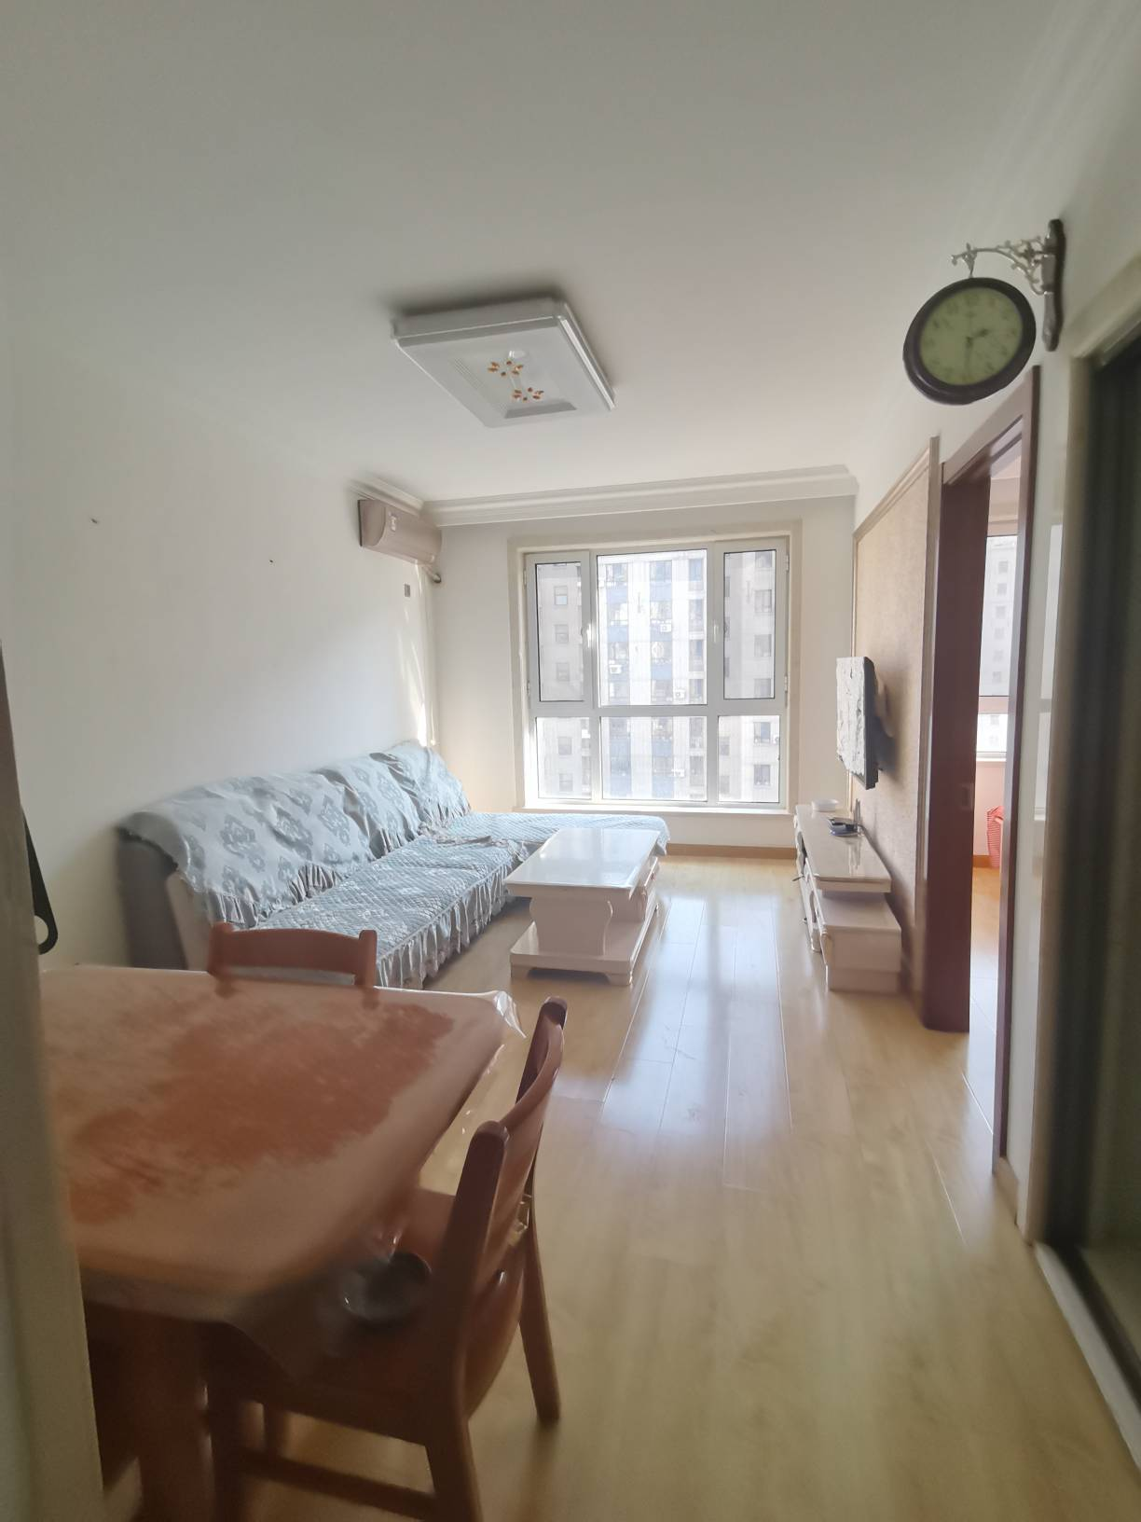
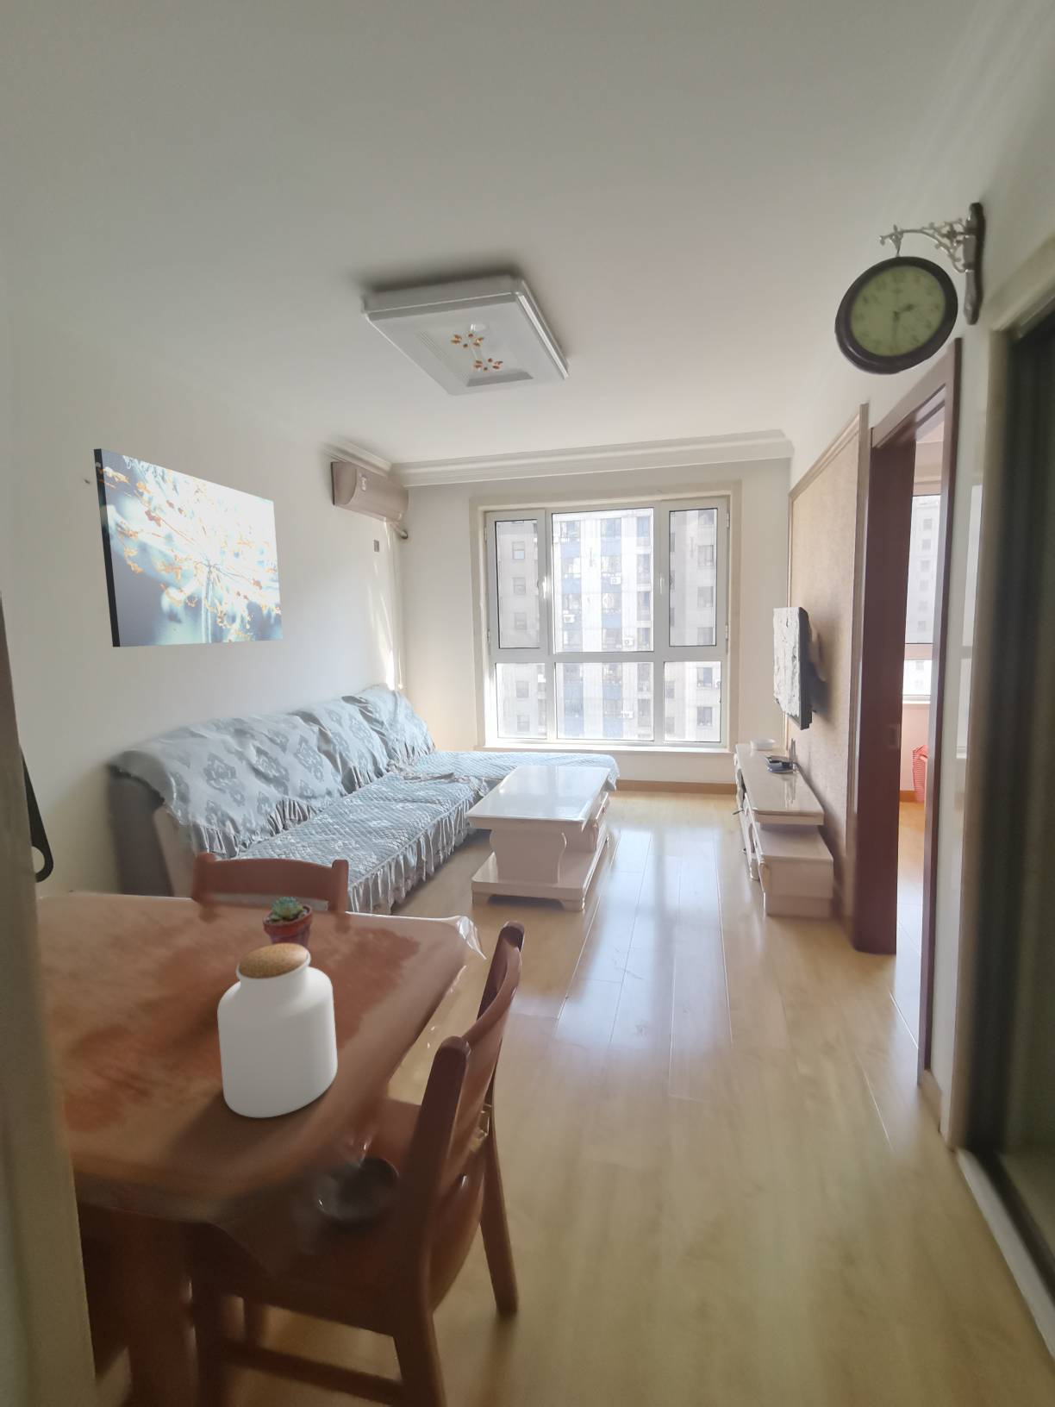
+ jar [216,943,338,1118]
+ potted succulent [262,896,314,952]
+ wall art [93,448,284,648]
